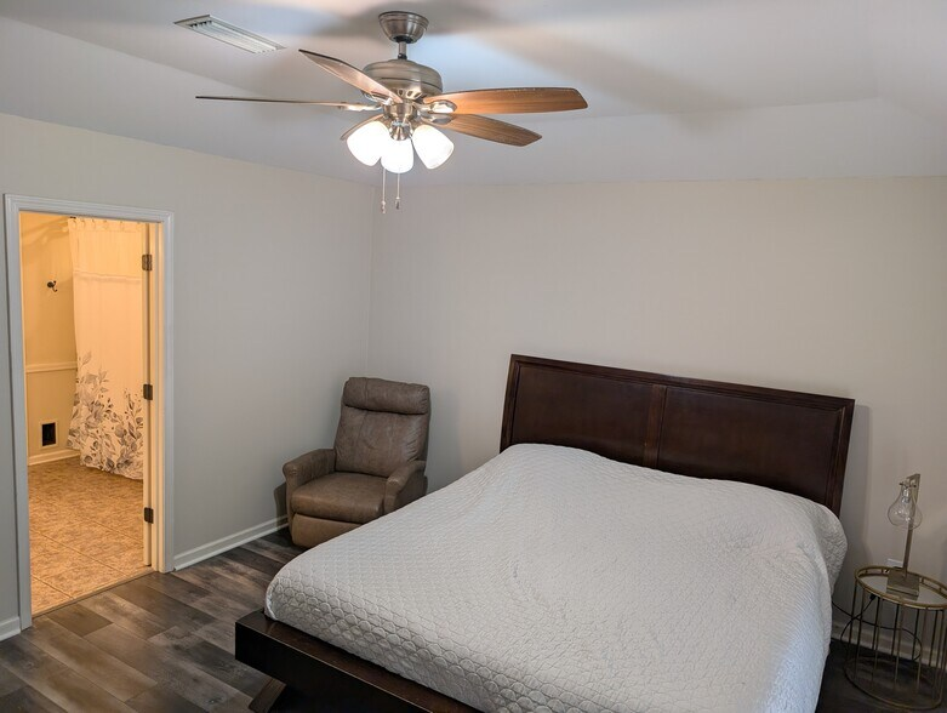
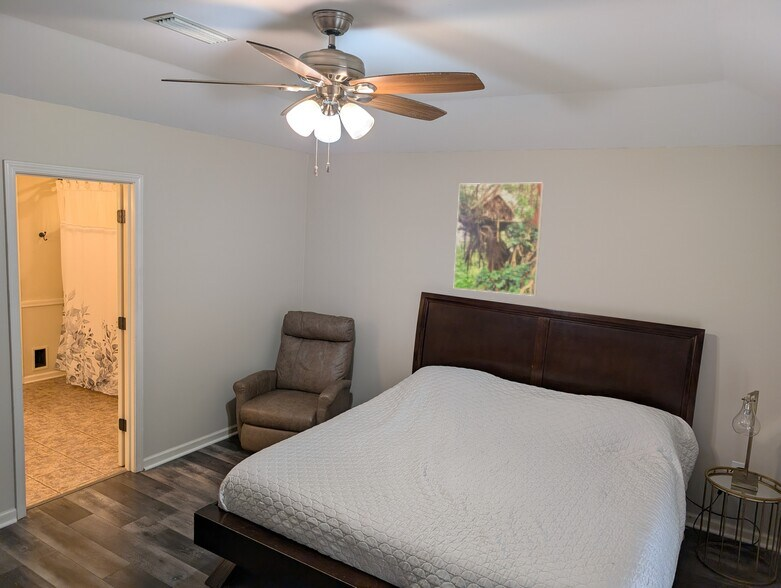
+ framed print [453,181,545,297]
